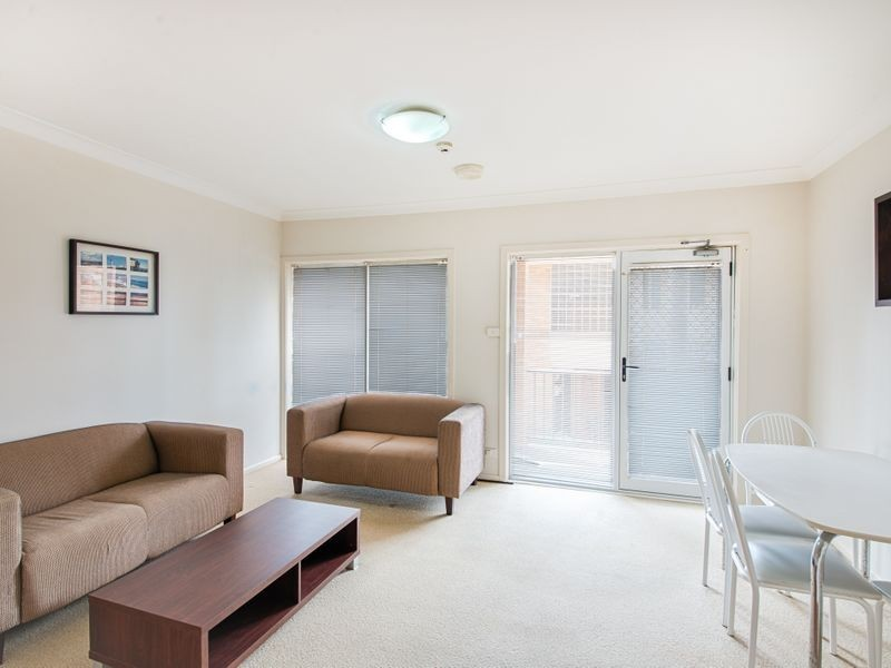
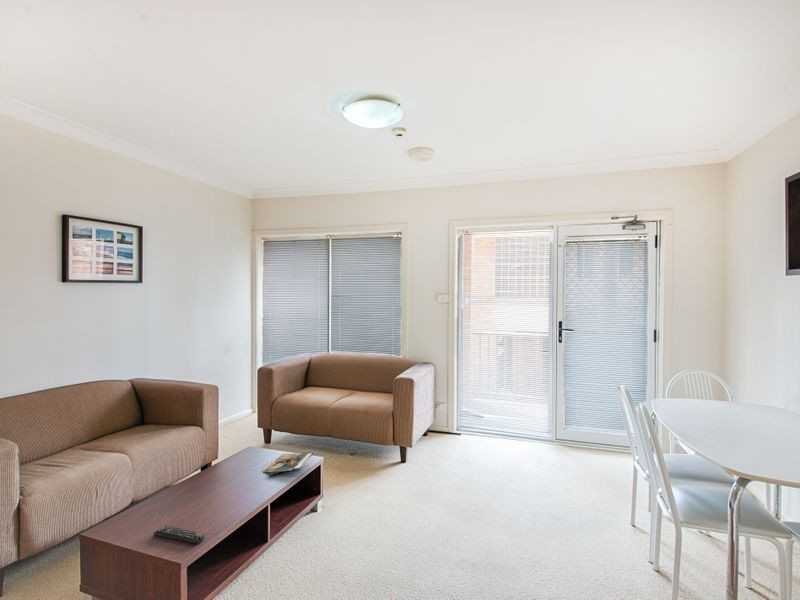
+ remote control [152,525,205,545]
+ magazine [261,451,314,476]
